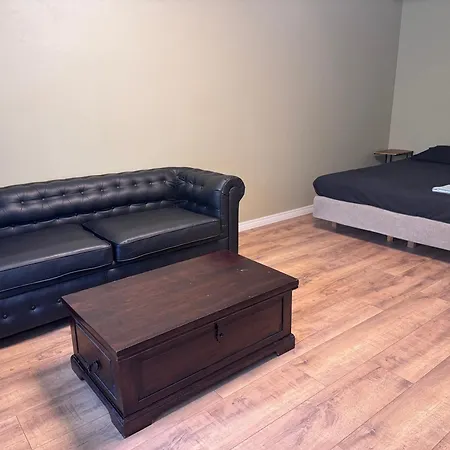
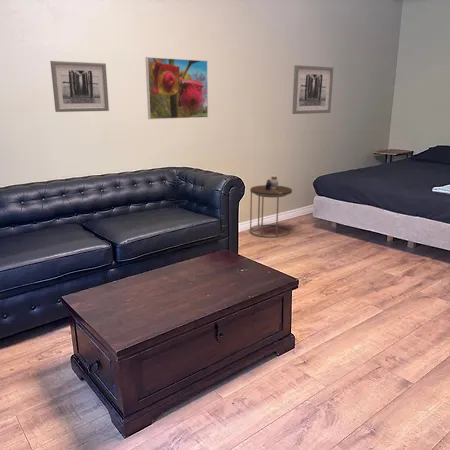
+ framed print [145,56,209,120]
+ side table [249,174,293,239]
+ wall art [291,64,334,115]
+ wall art [49,60,110,113]
